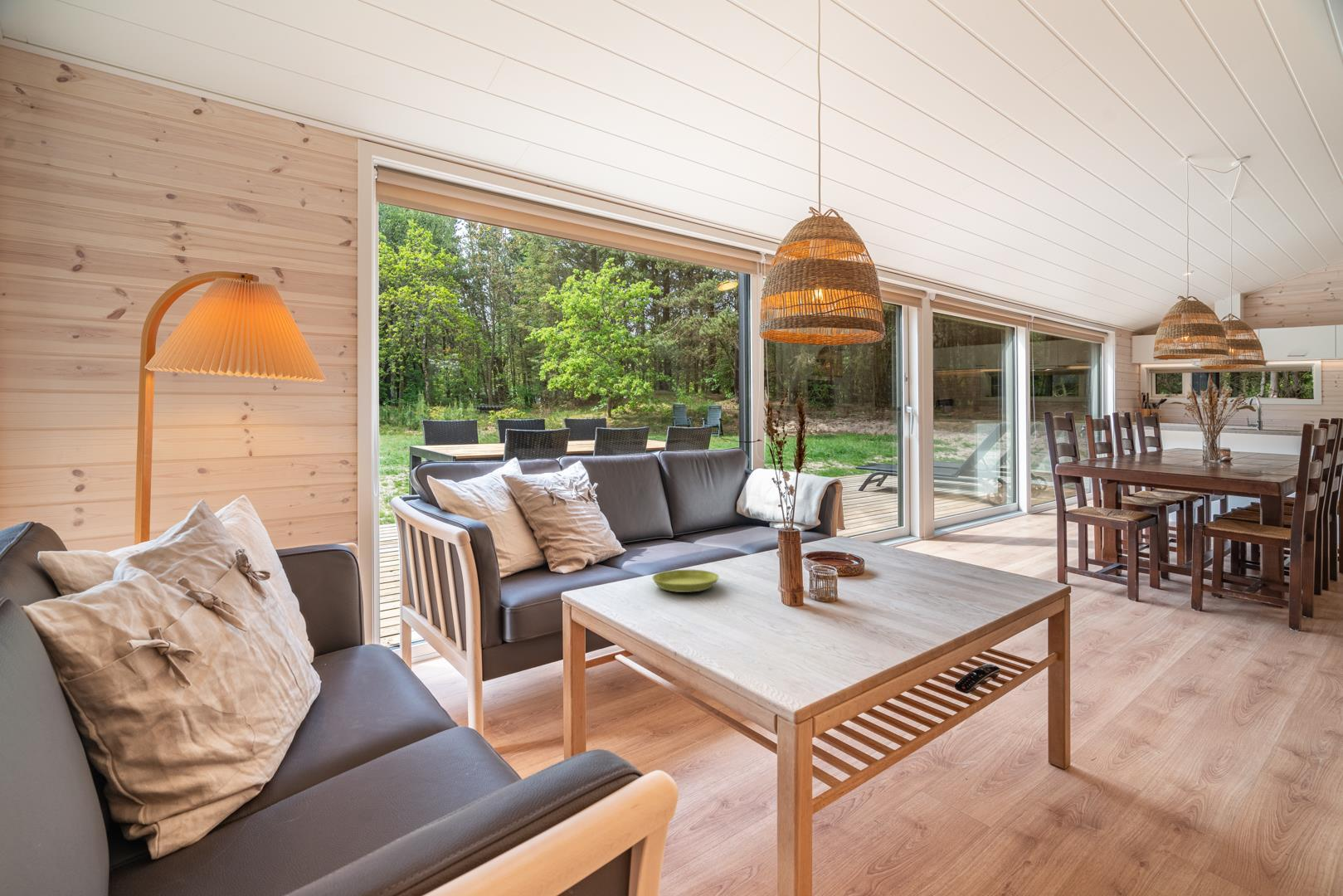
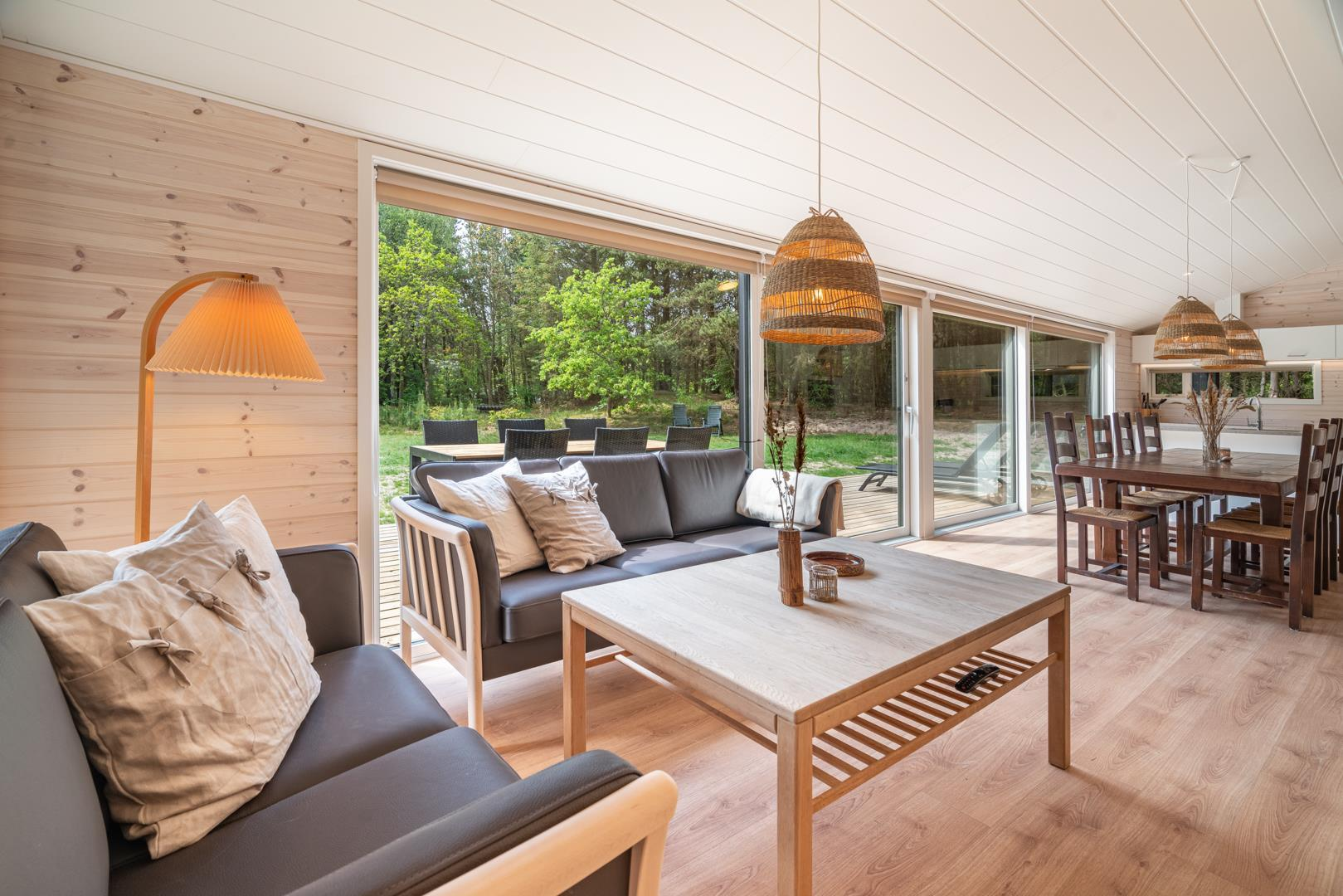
- saucer [651,569,720,593]
